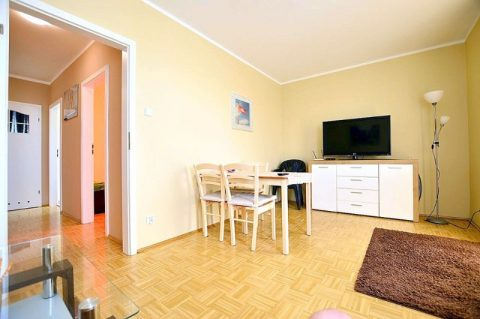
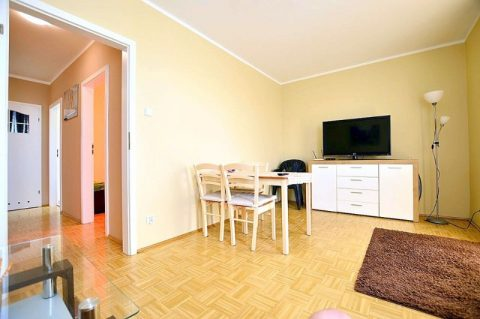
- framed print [230,90,254,133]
